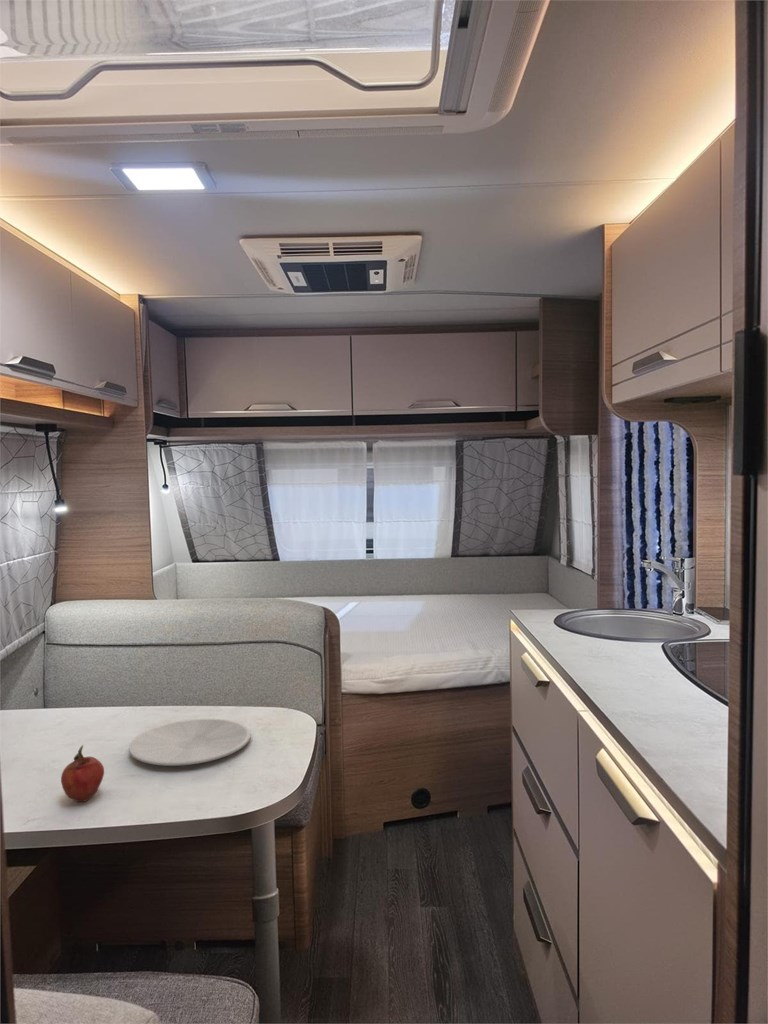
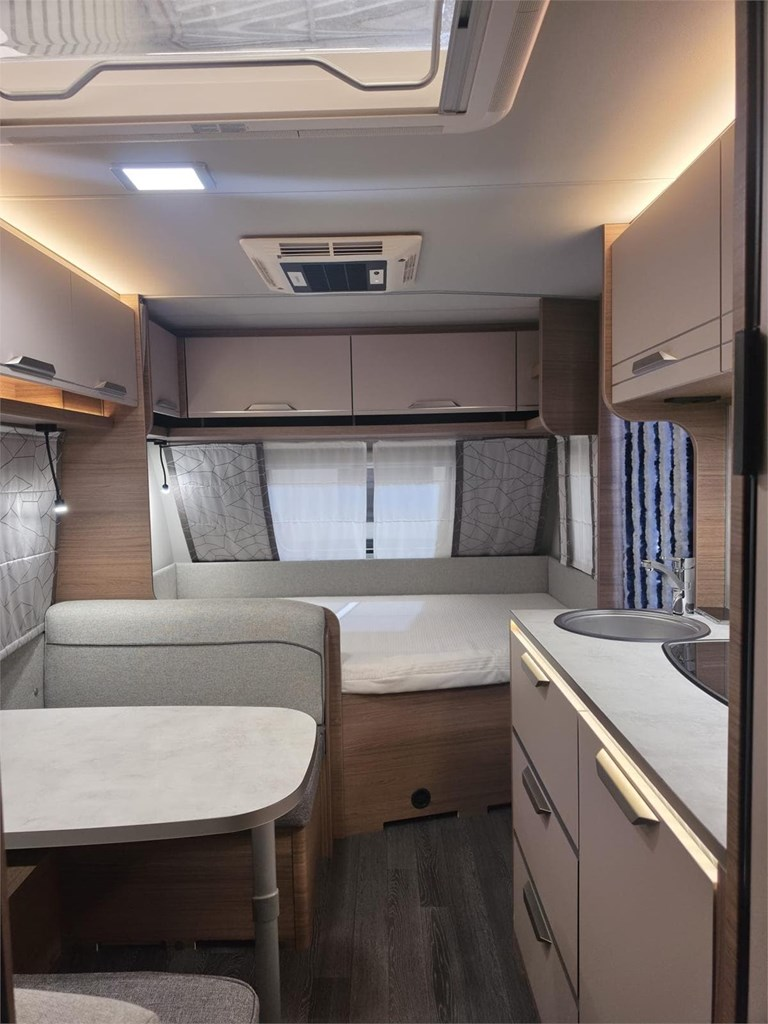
- fruit [60,744,105,803]
- plate [128,718,252,767]
